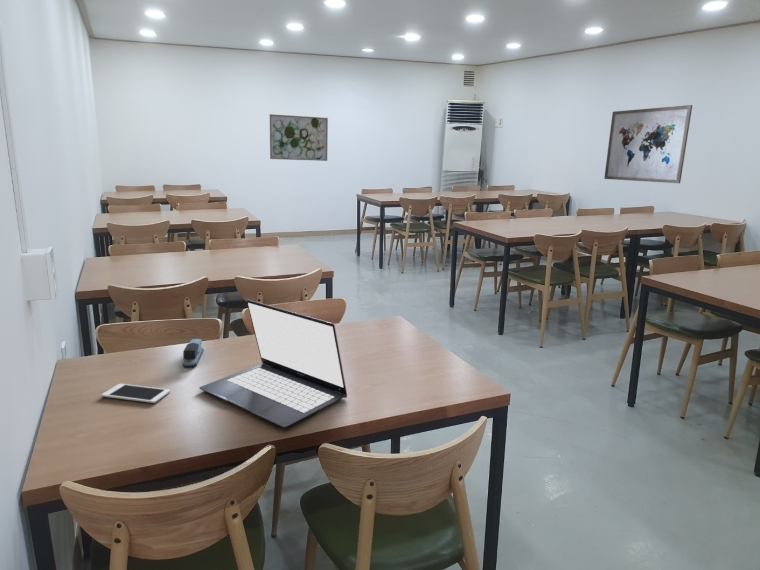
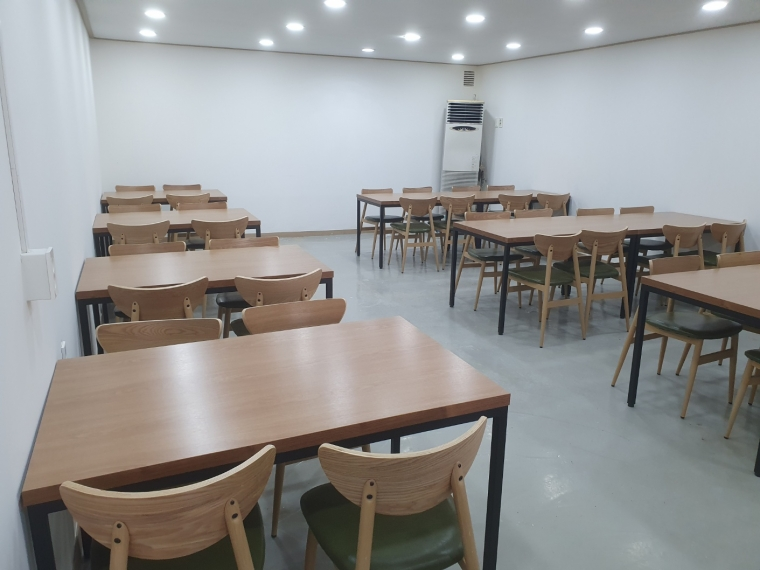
- cell phone [101,383,171,404]
- laptop [198,299,348,429]
- stapler [182,338,205,368]
- wall art [269,113,329,162]
- wall art [603,104,693,184]
